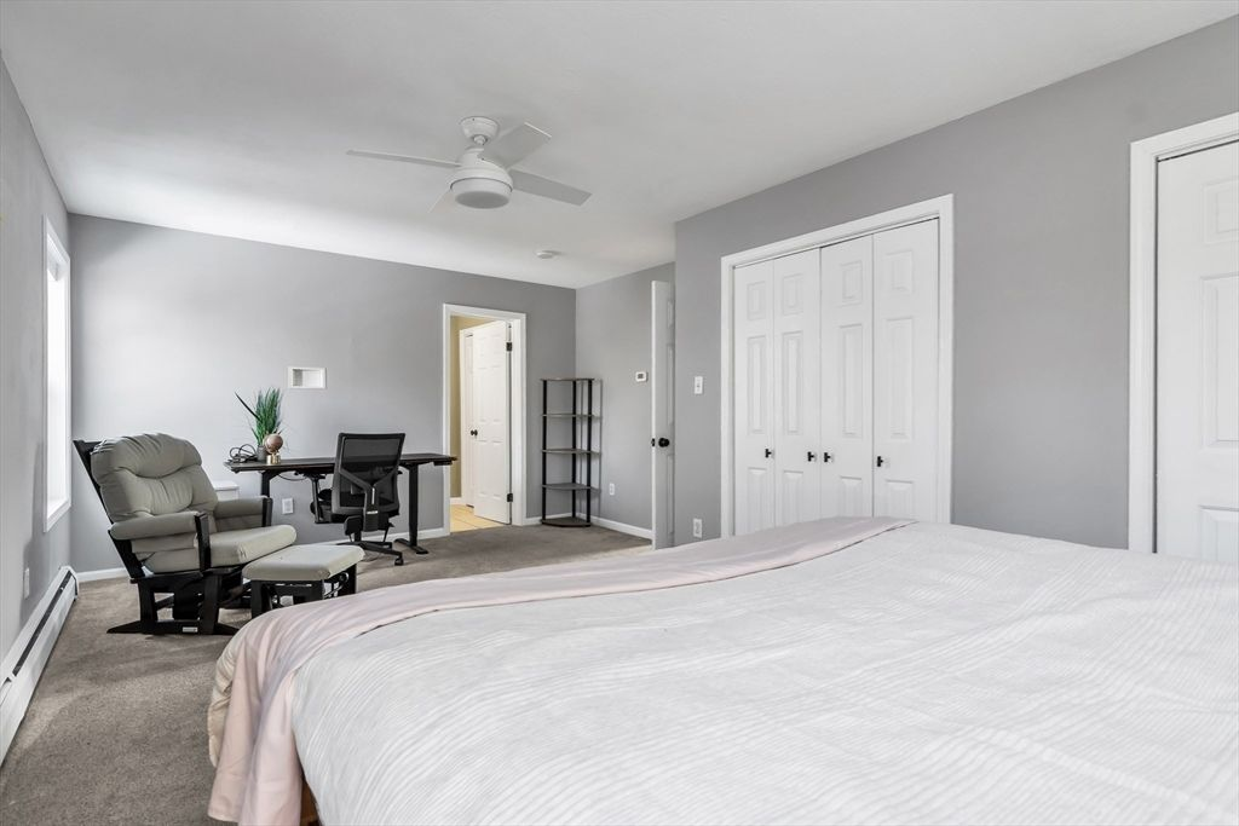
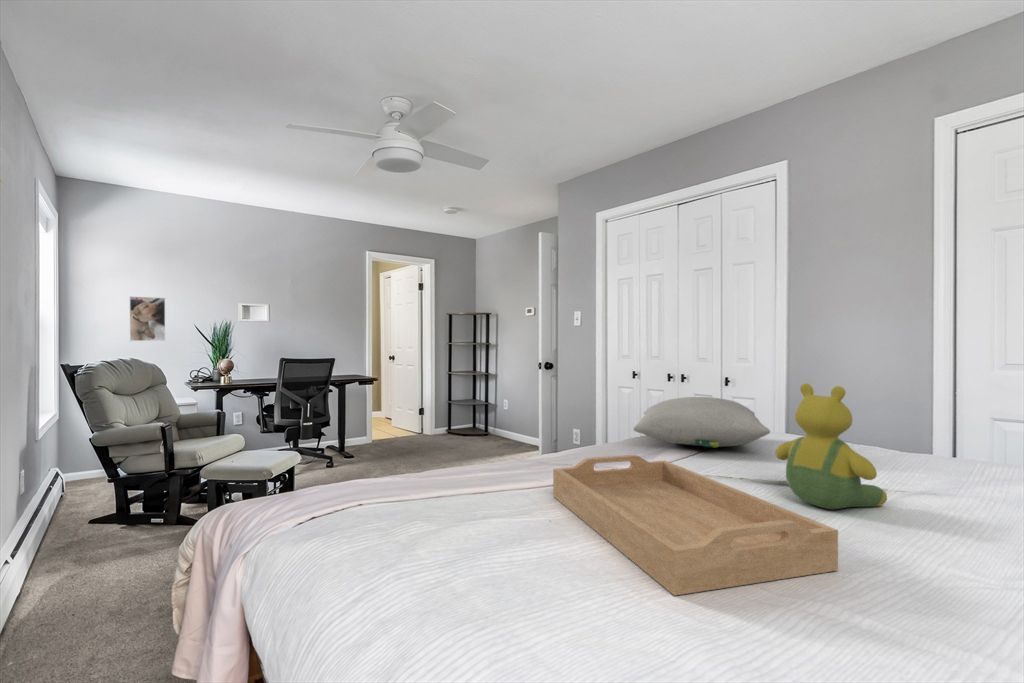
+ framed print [129,295,166,342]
+ teddy bear [774,382,888,510]
+ serving tray [552,454,839,597]
+ pillow [632,396,771,449]
